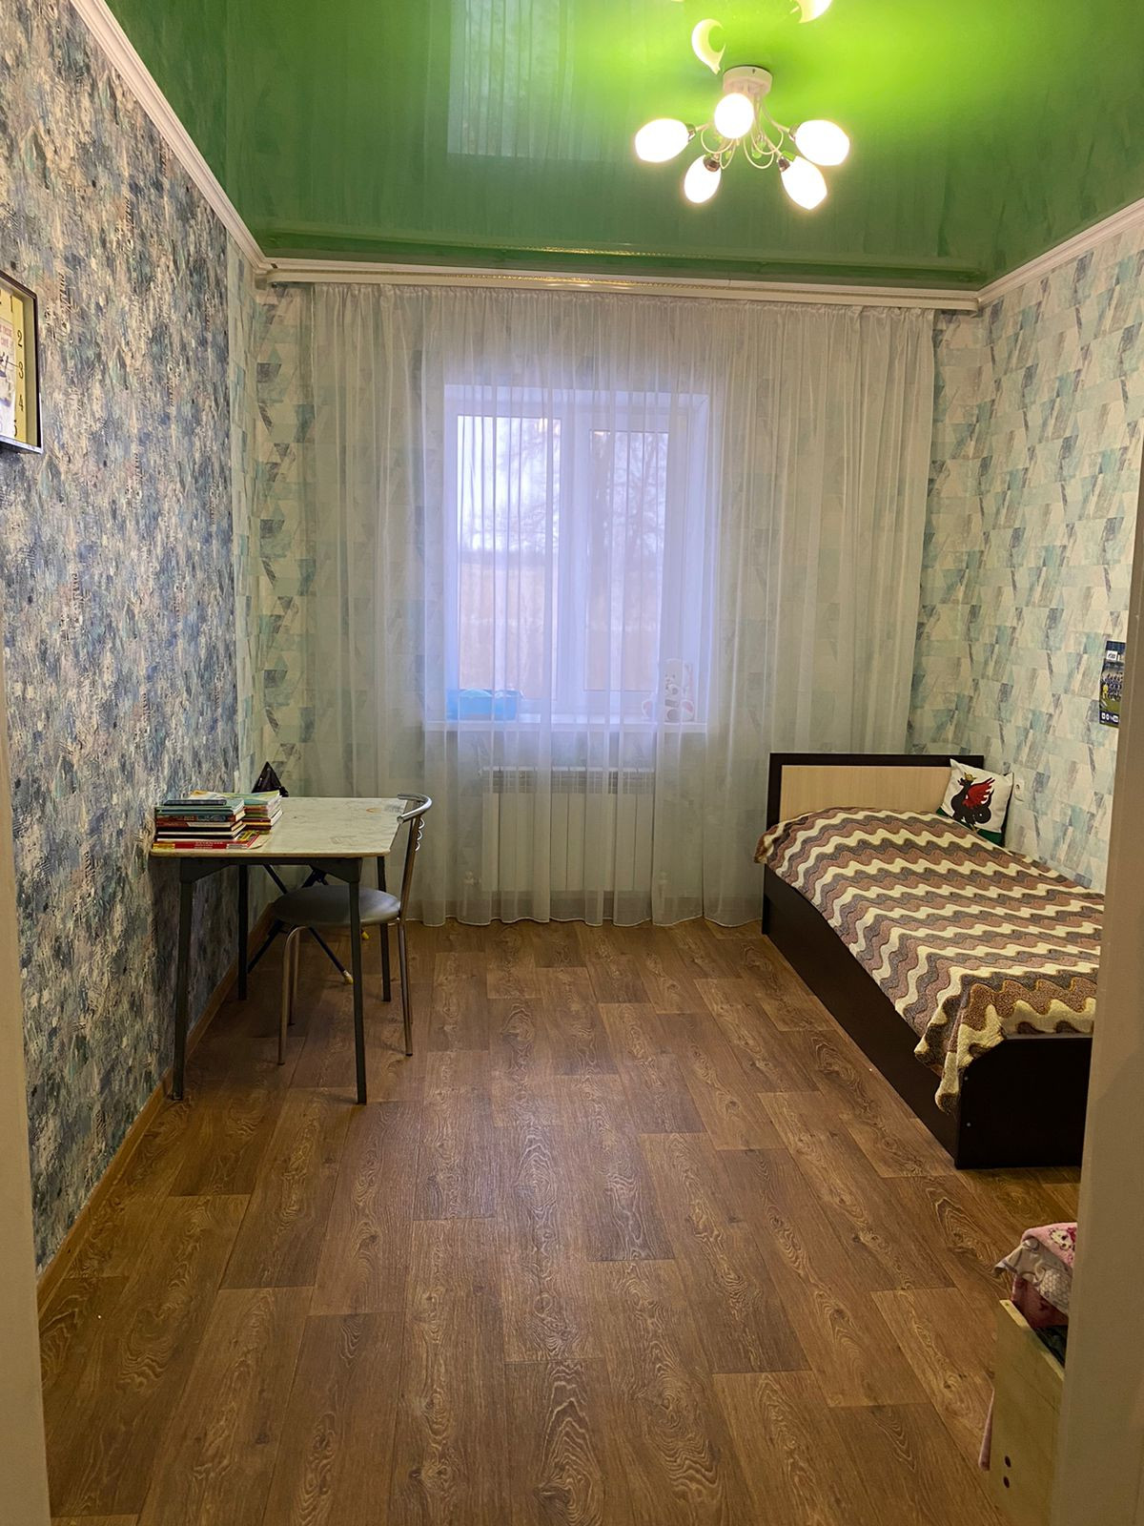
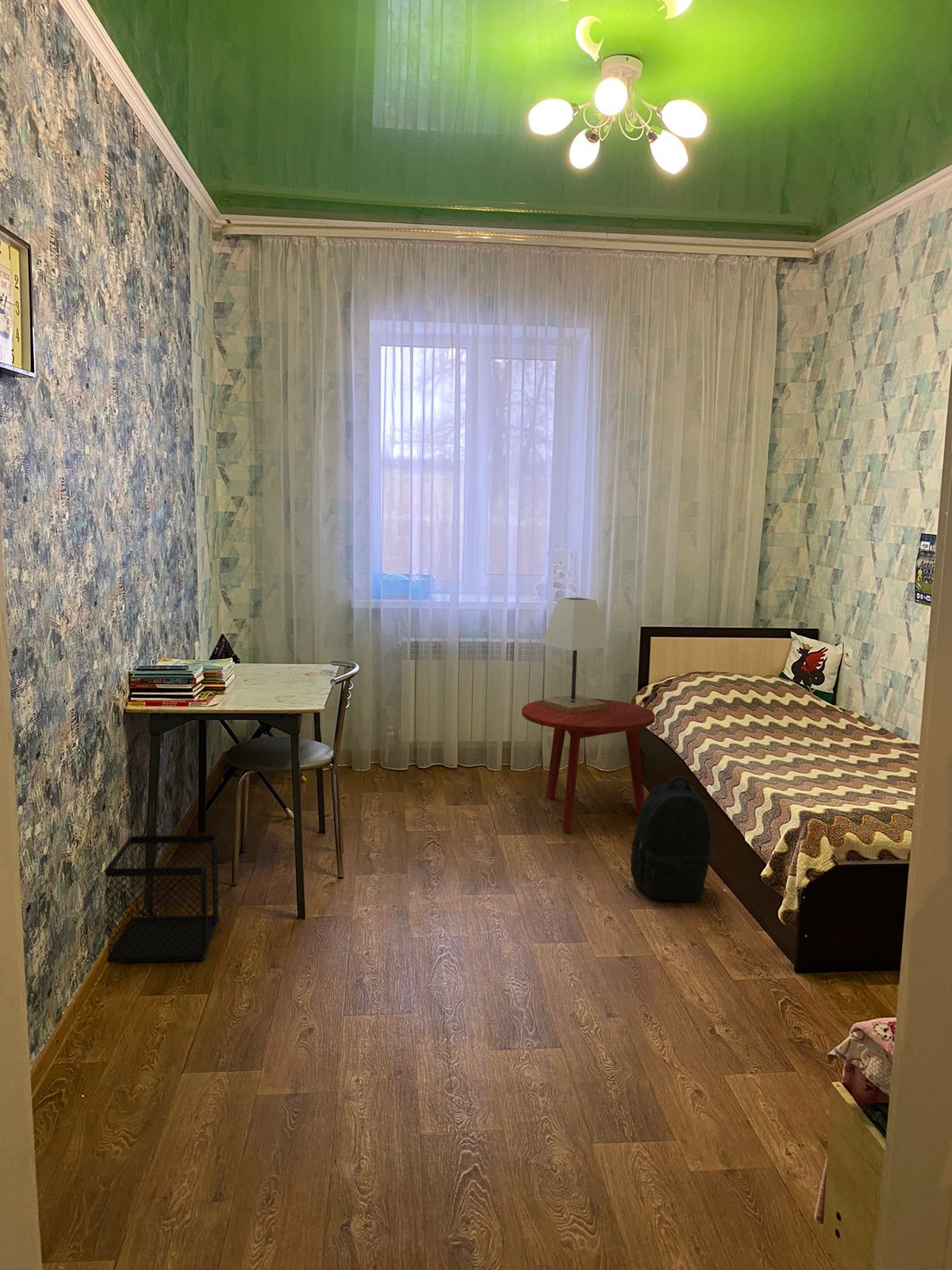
+ side table [521,698,656,833]
+ lamp [540,597,609,714]
+ backpack [630,775,712,902]
+ wastebasket [104,834,221,964]
